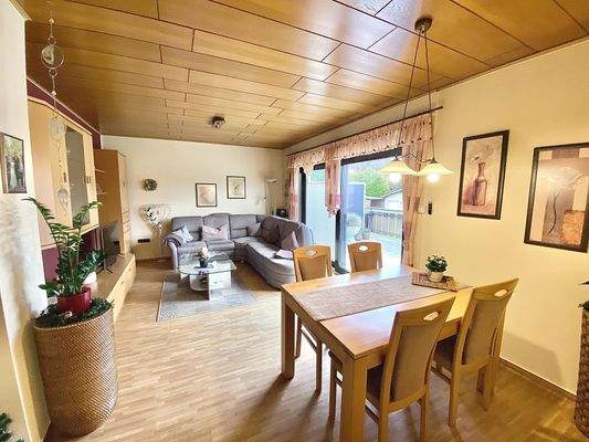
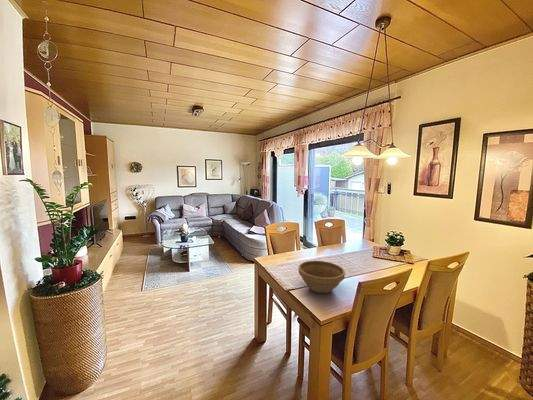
+ flower pot [298,260,346,294]
